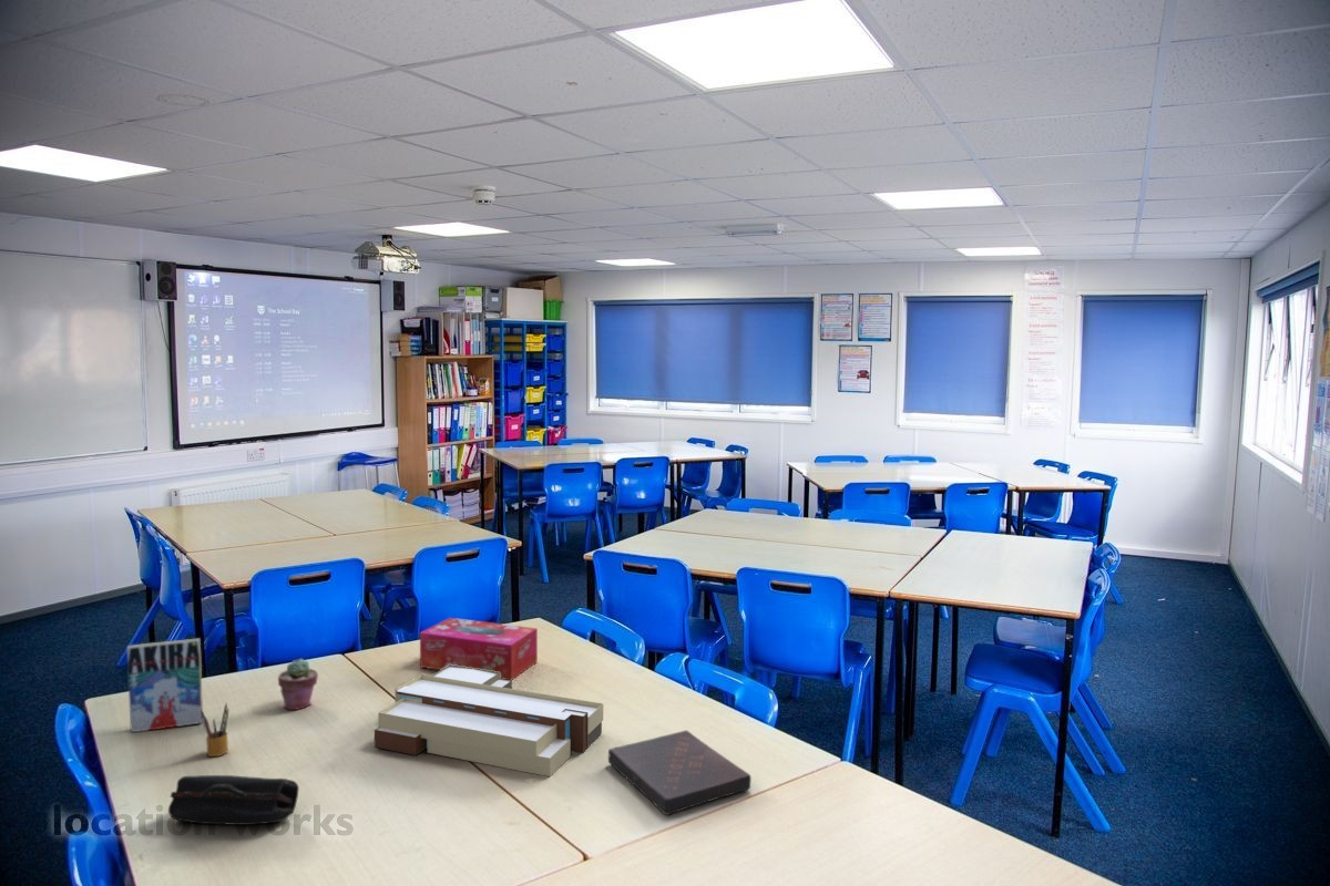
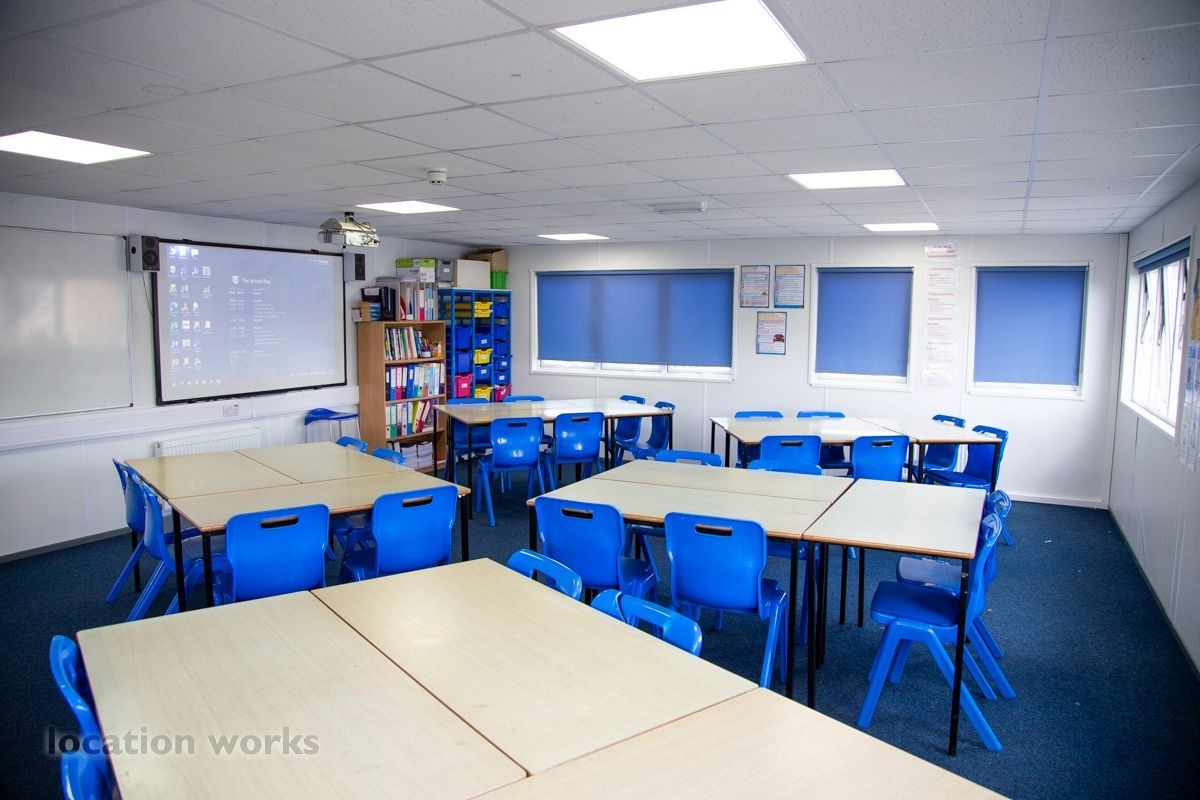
- pencil case [167,774,299,826]
- potted succulent [277,658,319,711]
- architectural model [374,664,604,777]
- pencil box [201,701,229,758]
- book [126,637,204,733]
- book [607,730,751,816]
- tissue box [419,617,539,681]
